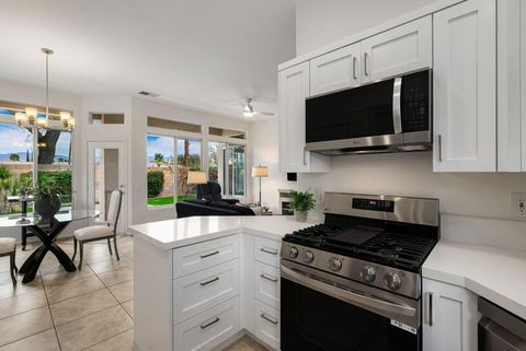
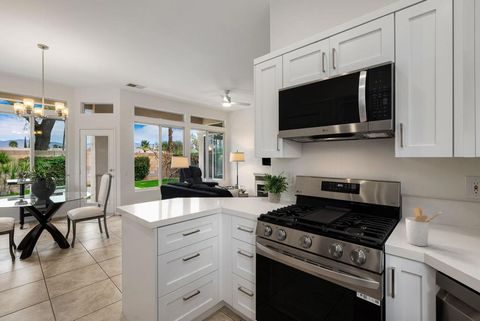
+ utensil holder [404,206,443,247]
